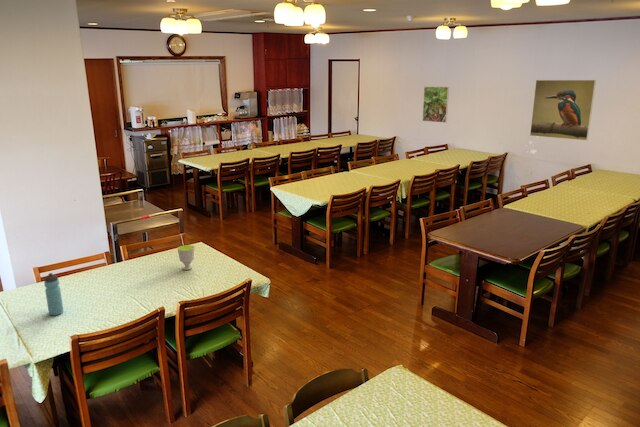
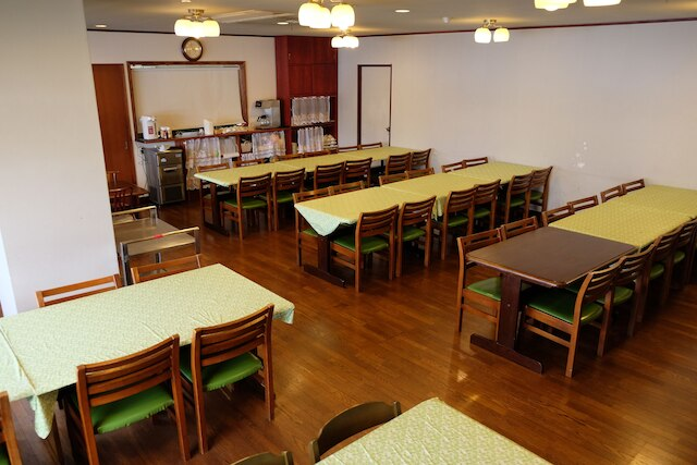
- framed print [529,79,597,141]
- cup [176,244,195,271]
- water bottle [43,272,64,316]
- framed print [422,86,450,124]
